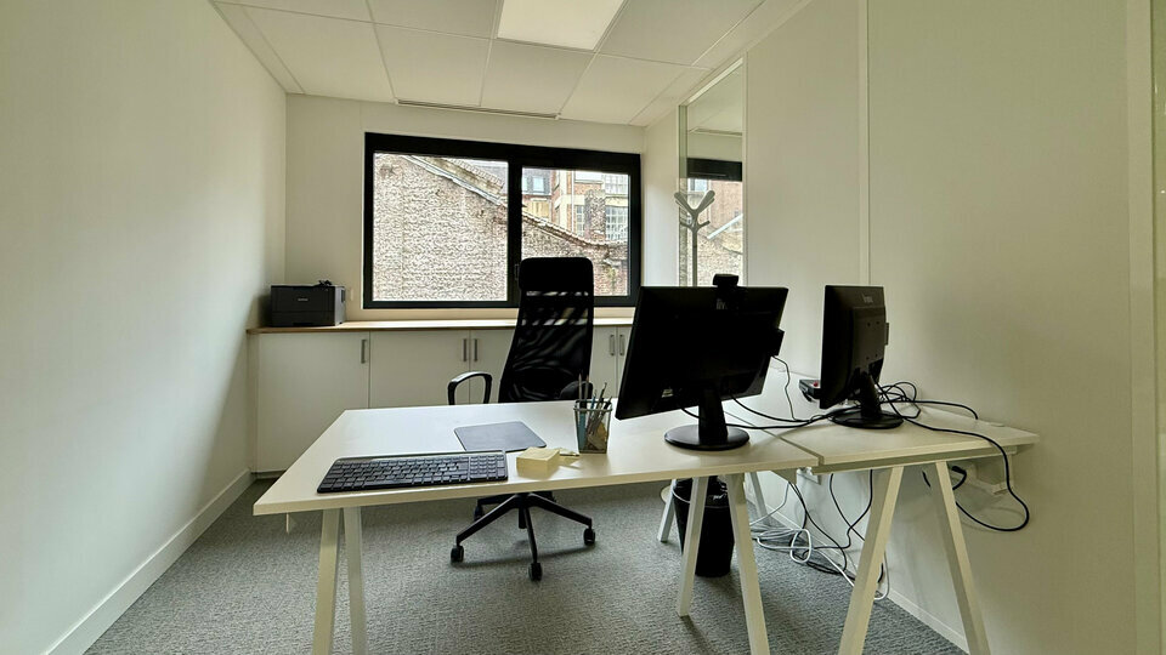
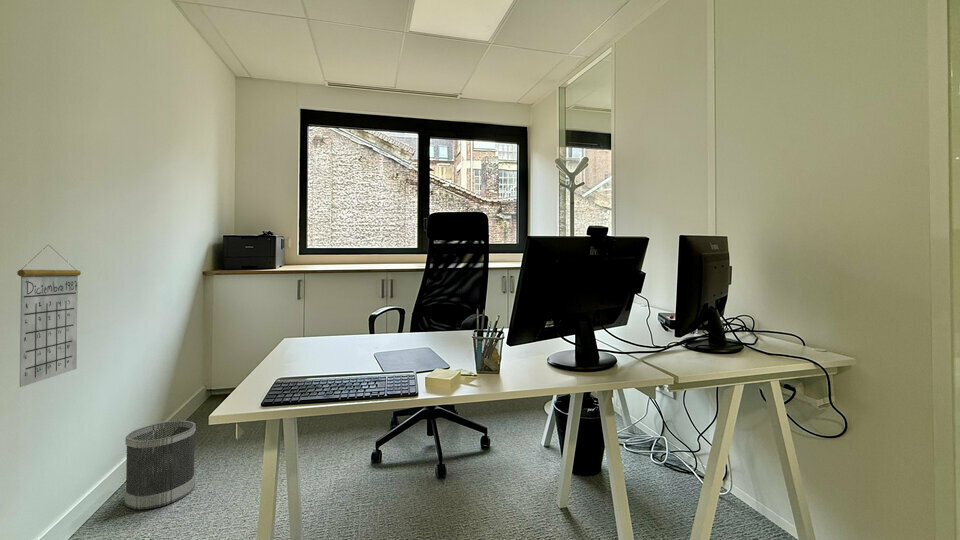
+ calendar [16,244,82,388]
+ wastebasket [124,420,197,511]
